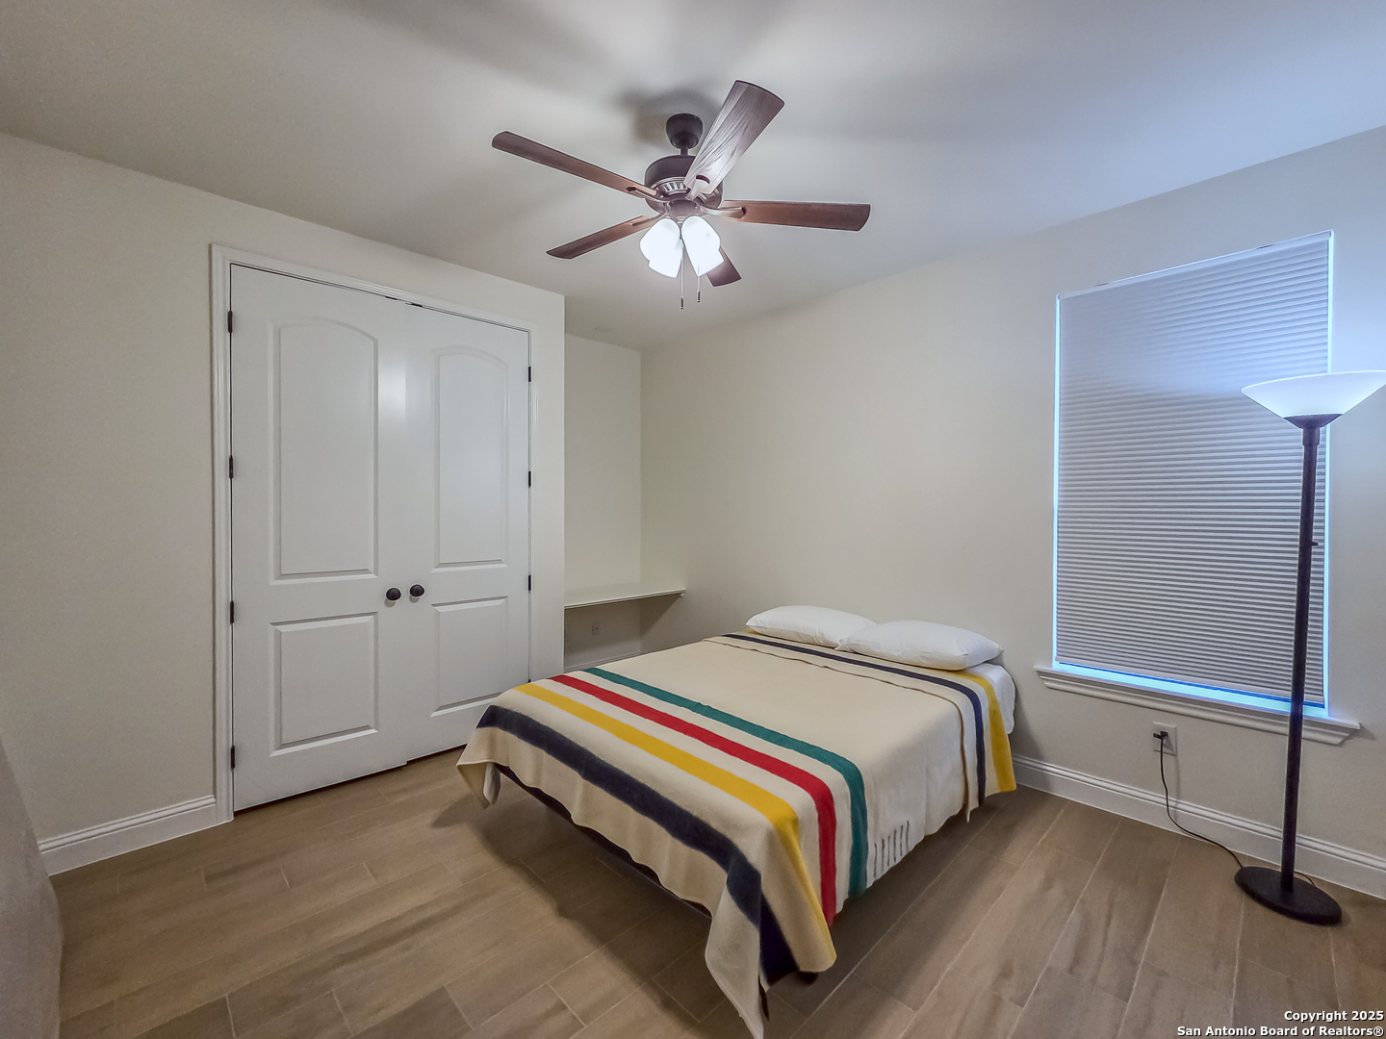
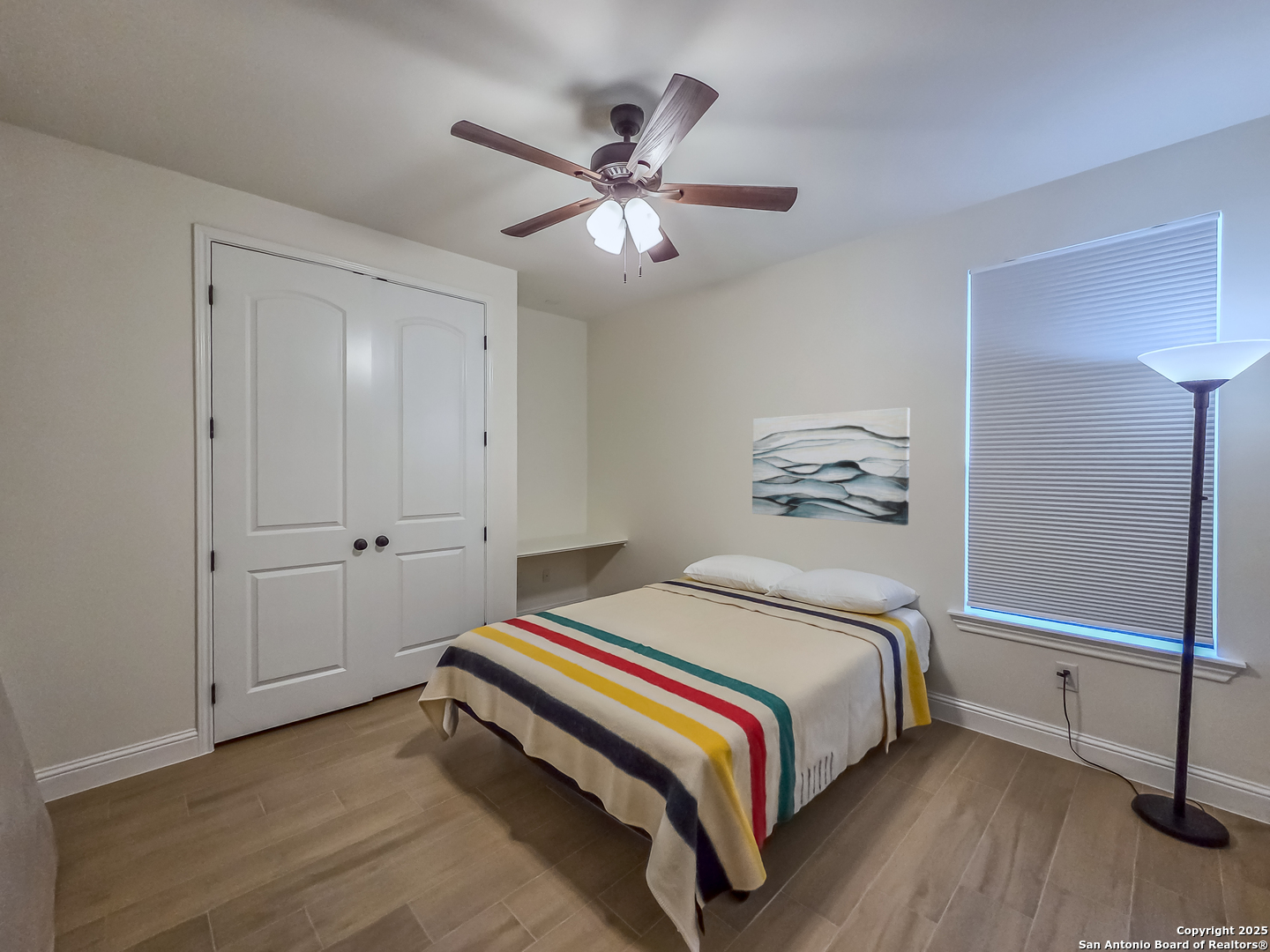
+ wall art [751,406,911,526]
